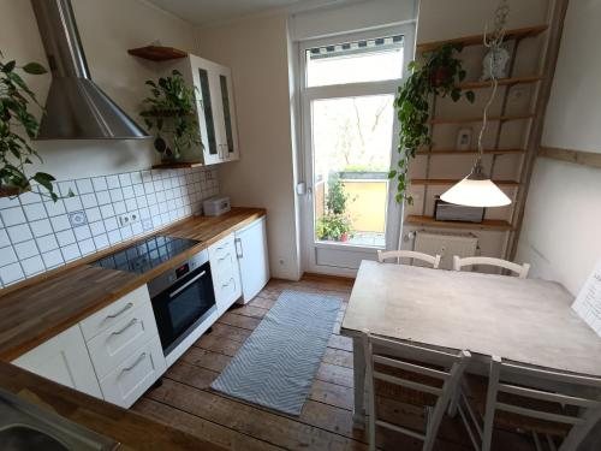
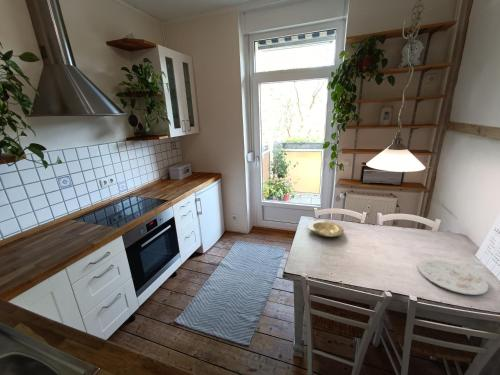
+ plate [417,258,490,296]
+ plate [306,220,345,238]
